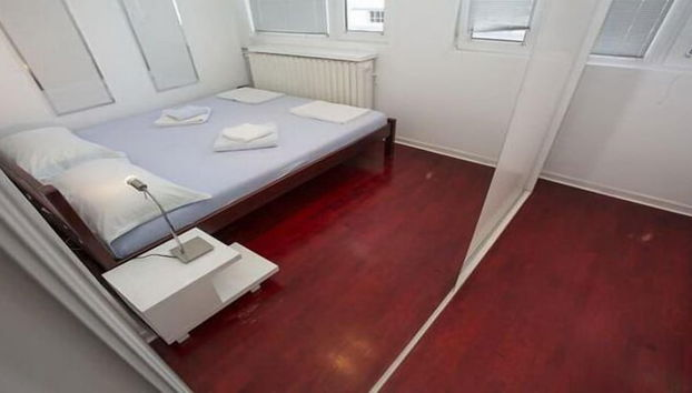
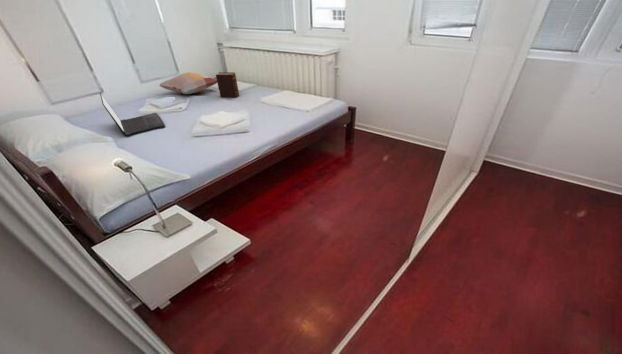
+ laptop [99,91,166,137]
+ diary [215,71,240,98]
+ decorative pillow [158,71,218,95]
